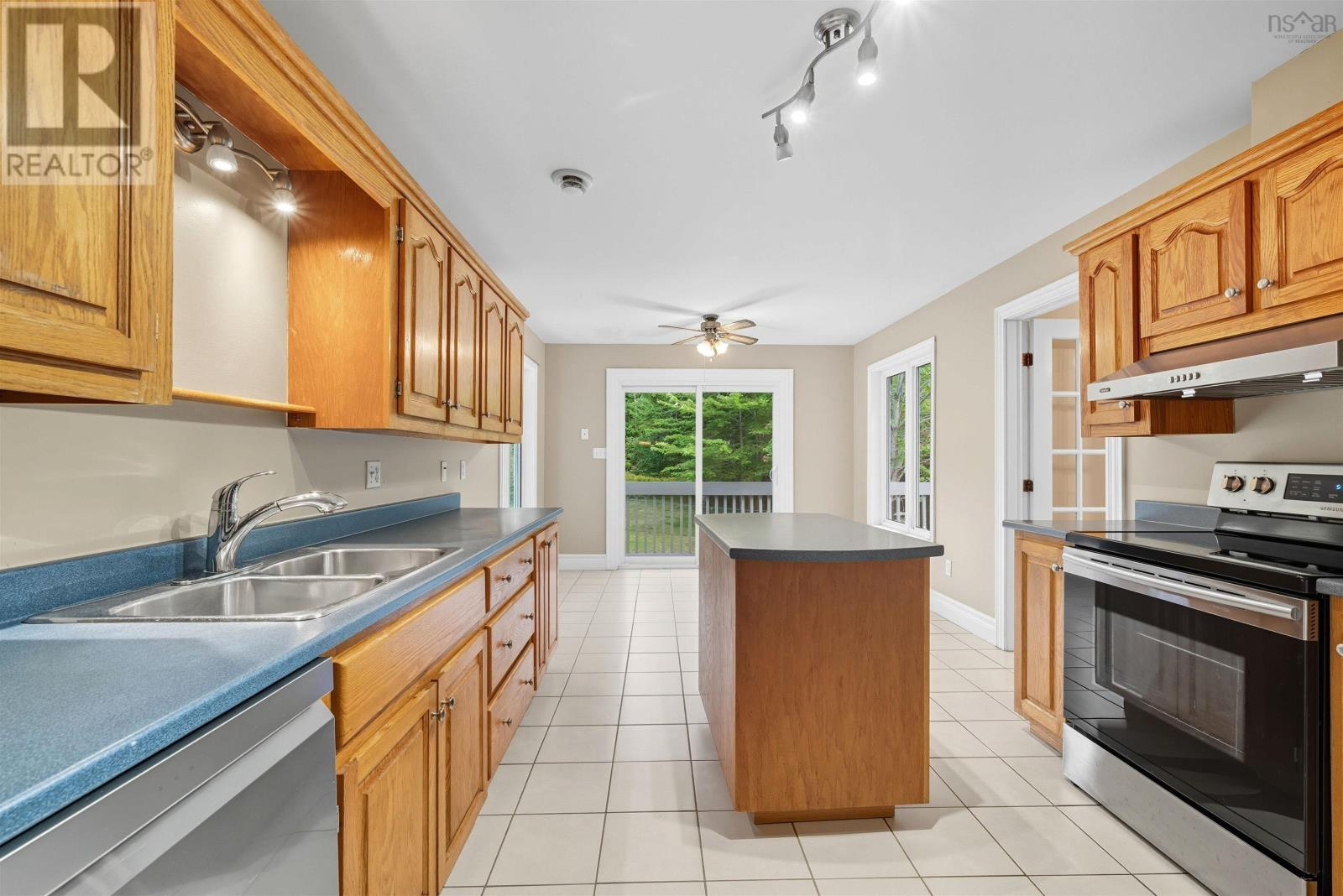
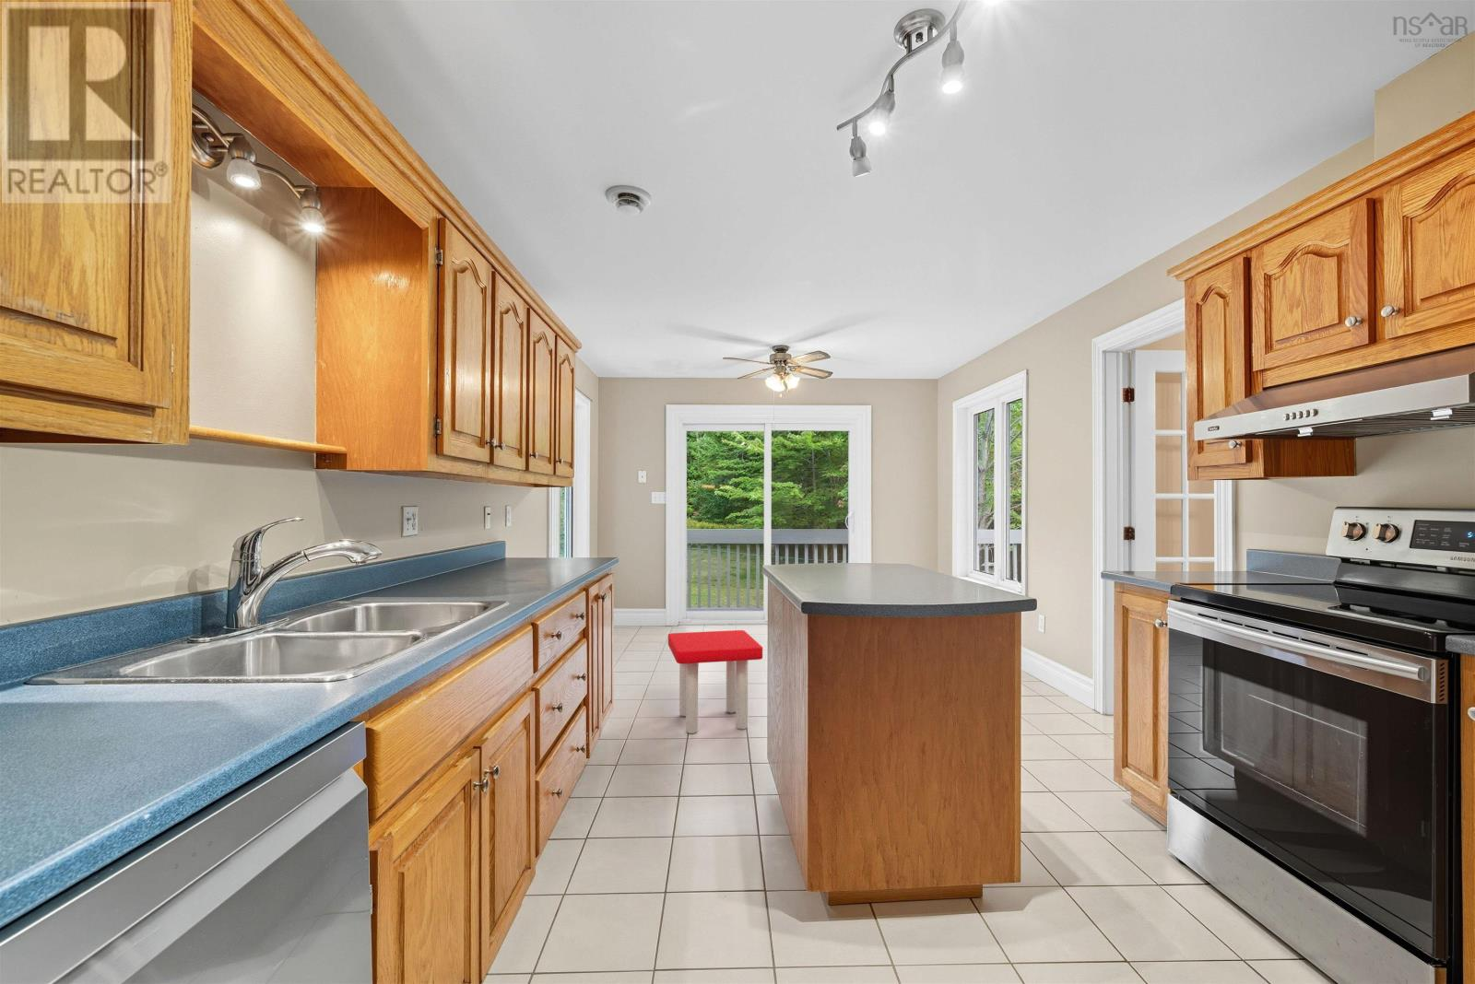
+ stool [668,629,763,735]
